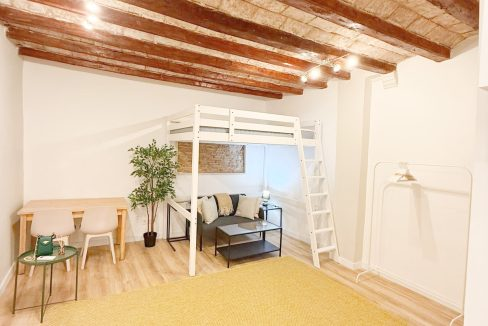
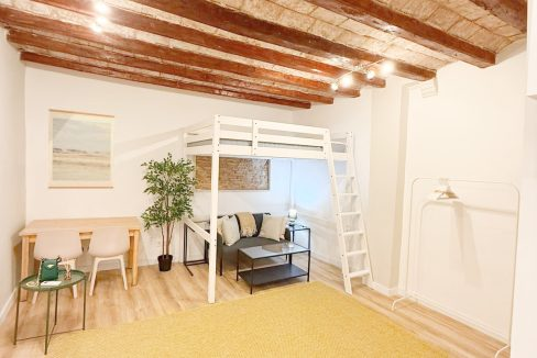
+ wall art [47,108,116,190]
